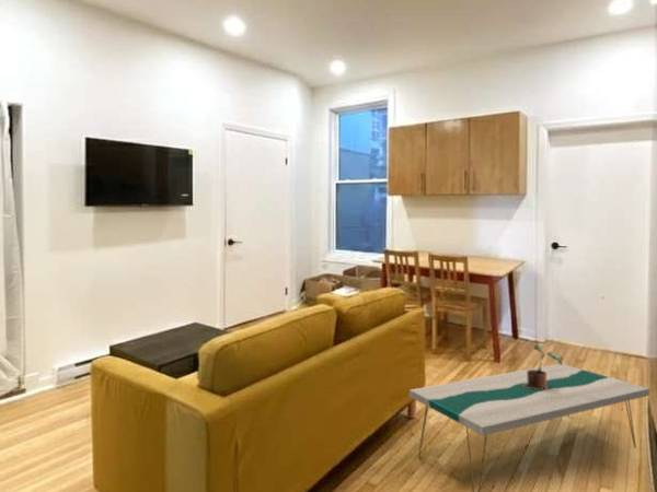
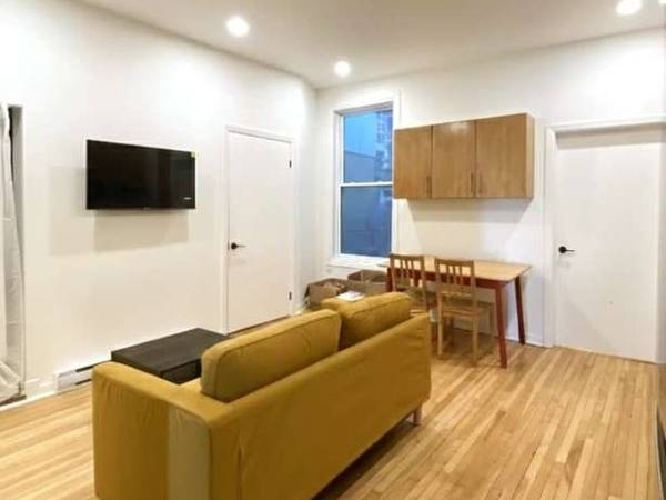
- potted plant [522,343,564,390]
- coffee table [408,363,650,492]
